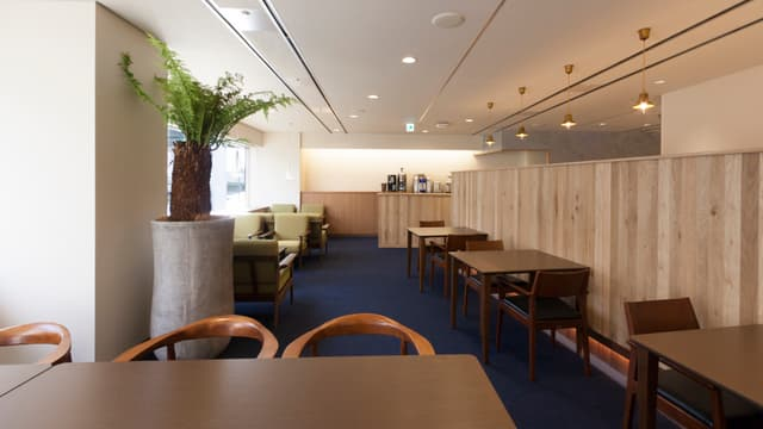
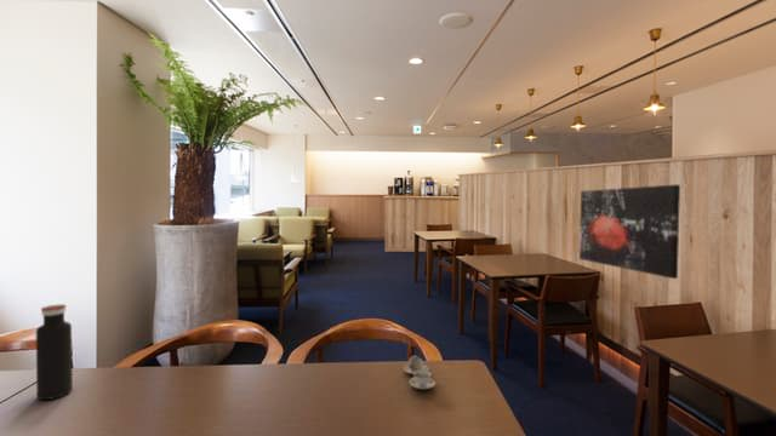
+ chinaware [403,354,436,390]
+ water bottle [35,304,74,401]
+ wall art [578,183,681,280]
